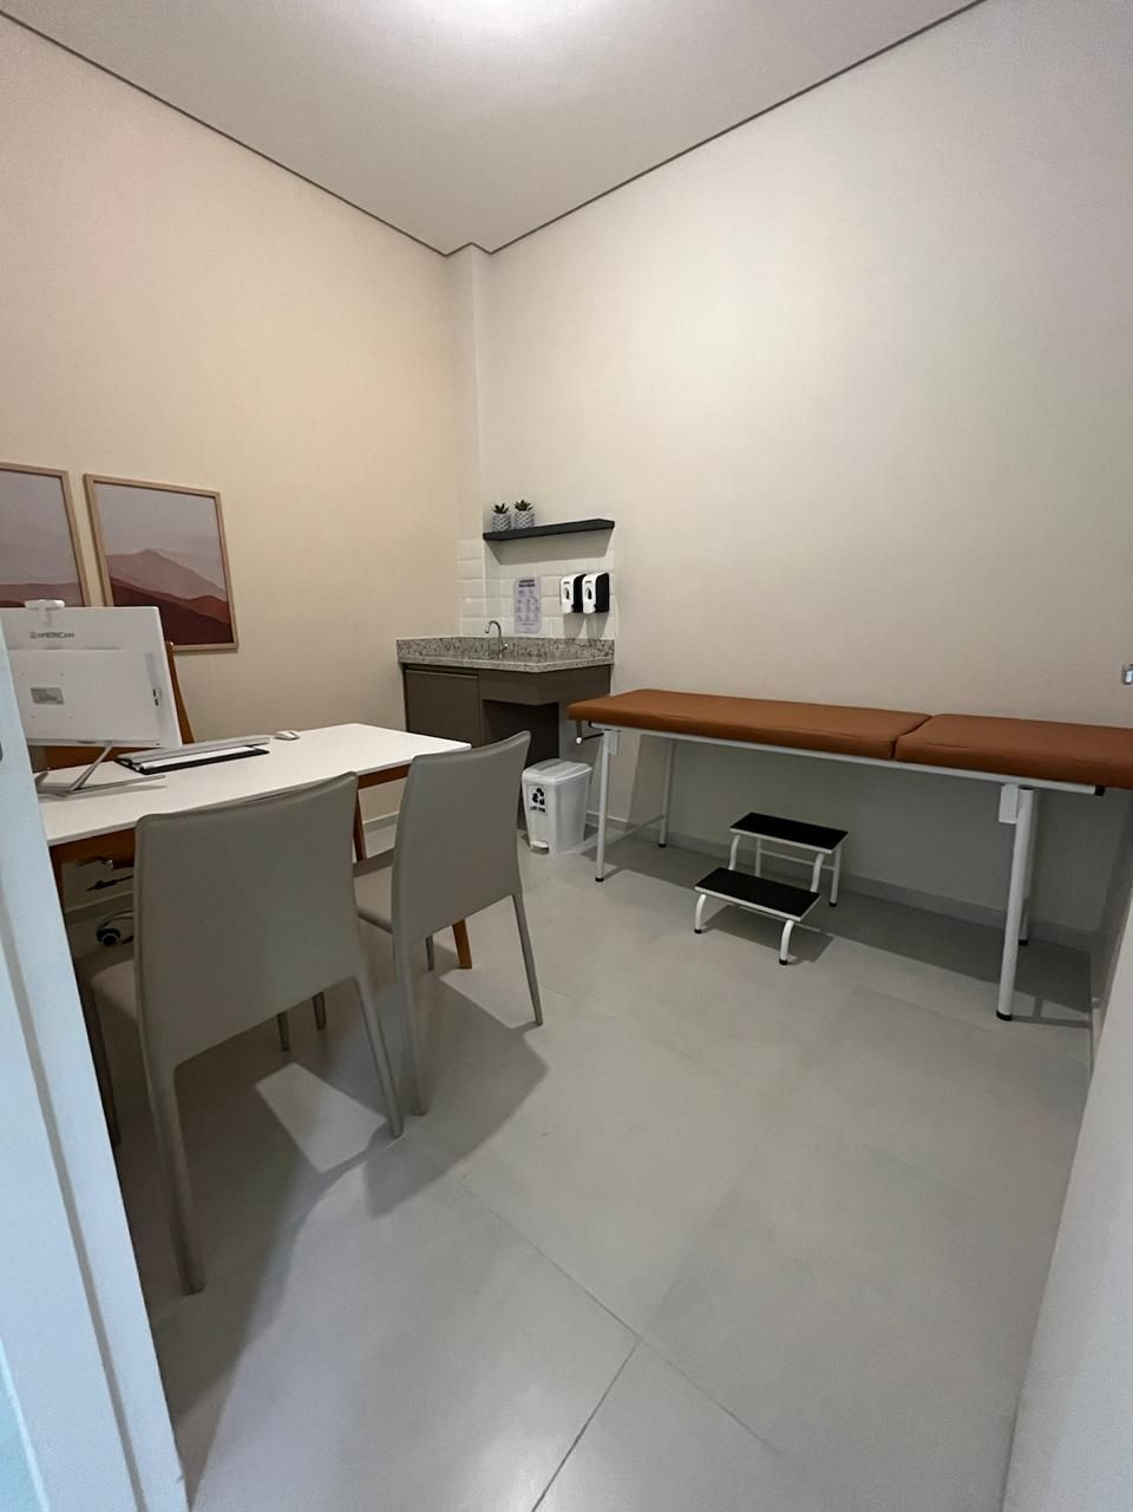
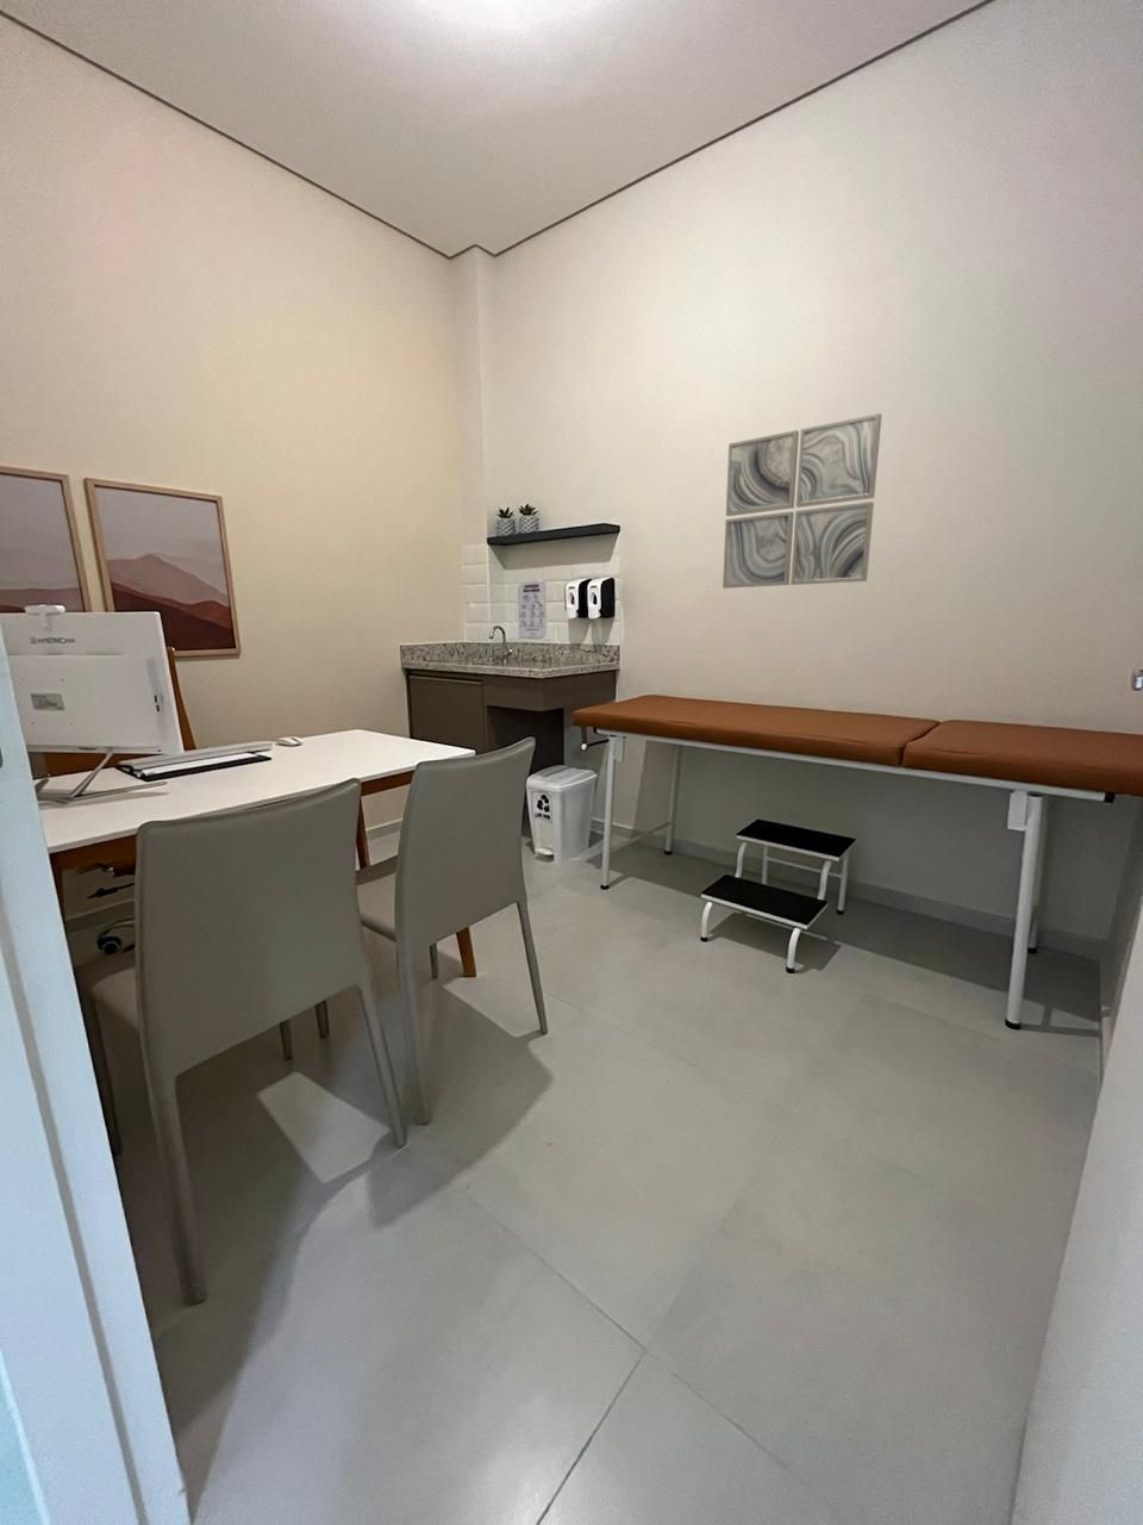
+ wall art [722,412,884,590]
